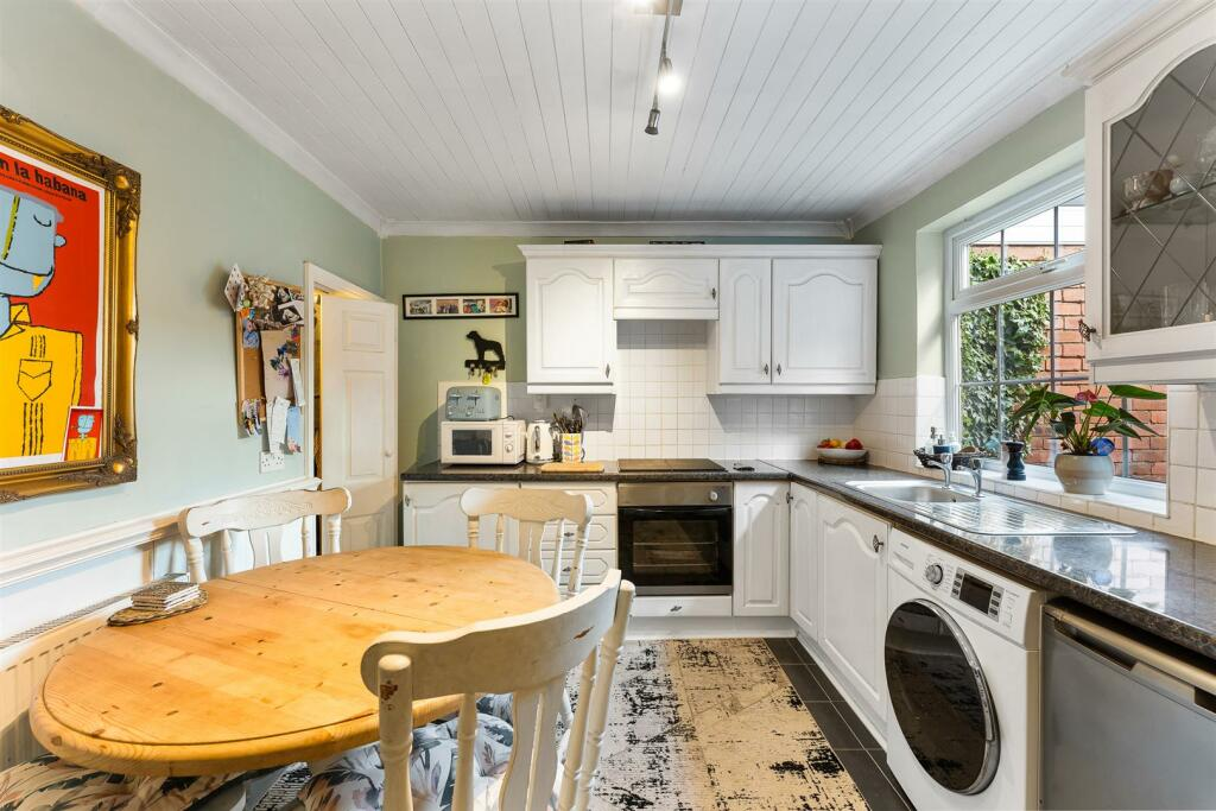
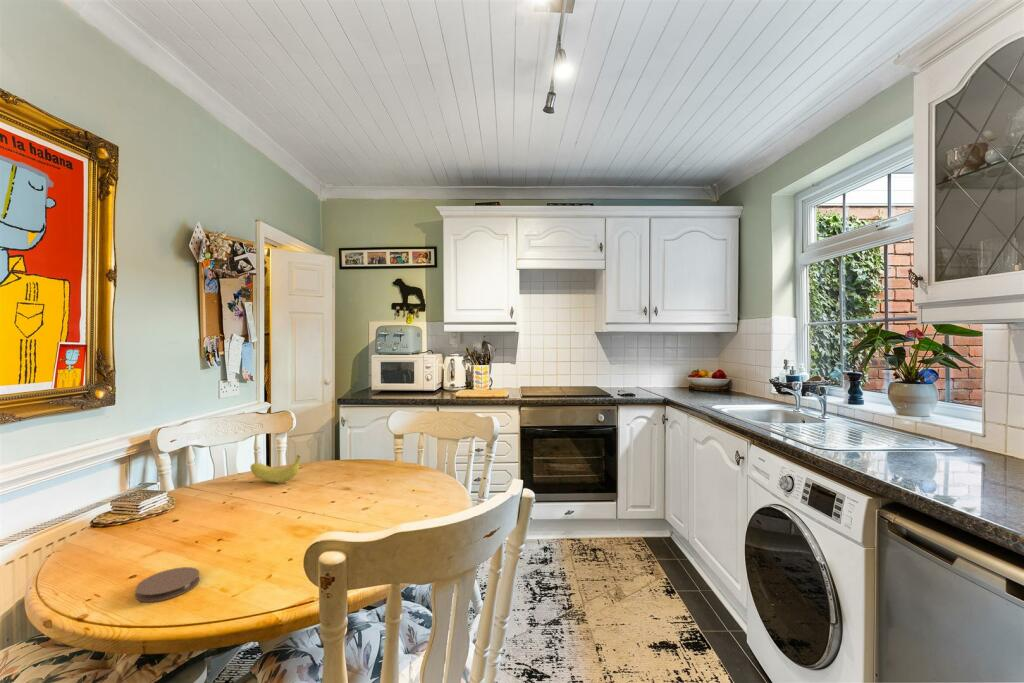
+ coaster [135,566,201,603]
+ fruit [249,454,302,484]
